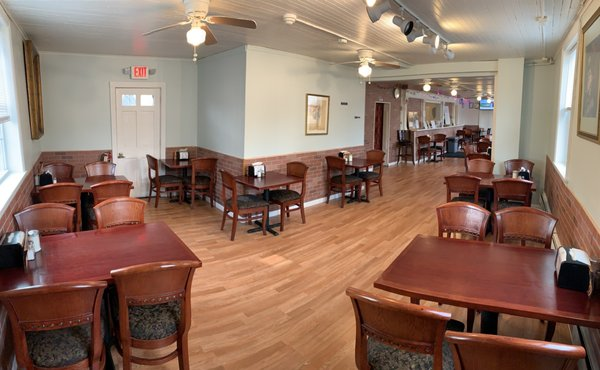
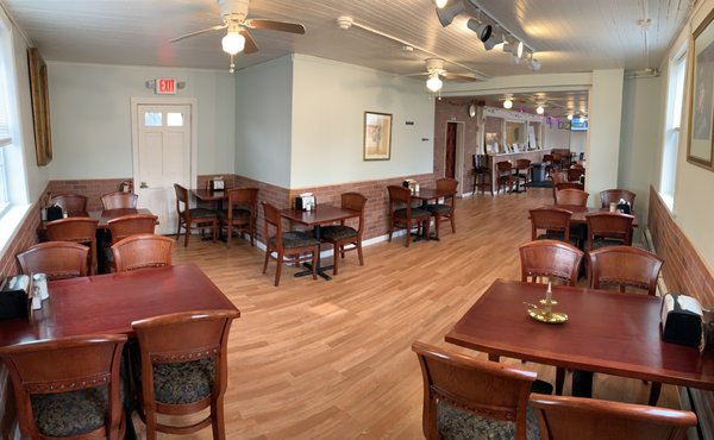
+ candle holder [522,282,569,325]
